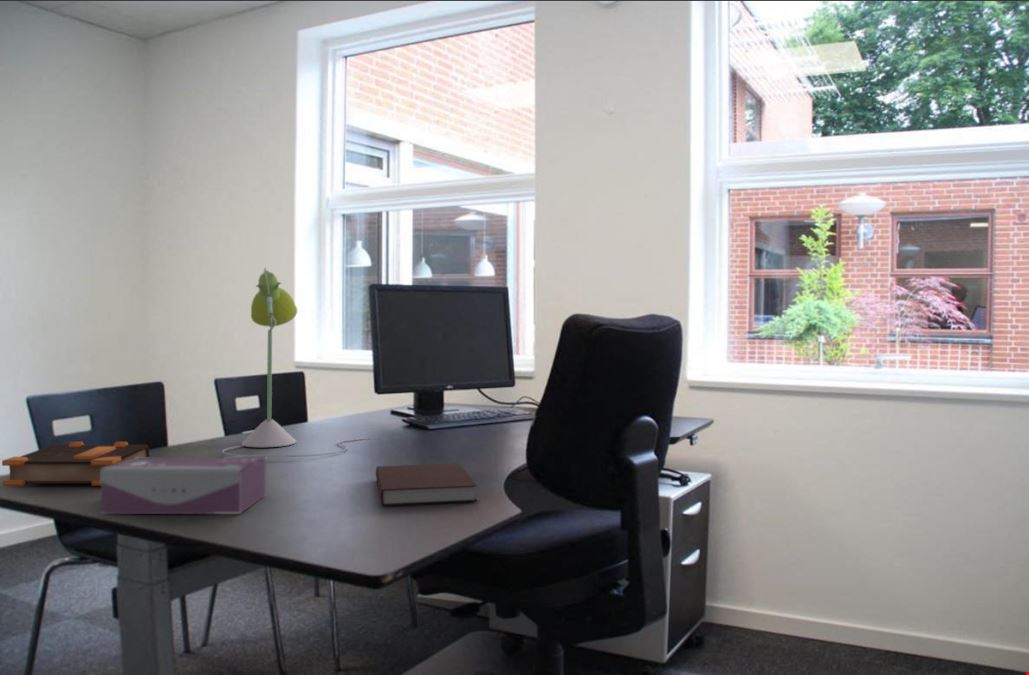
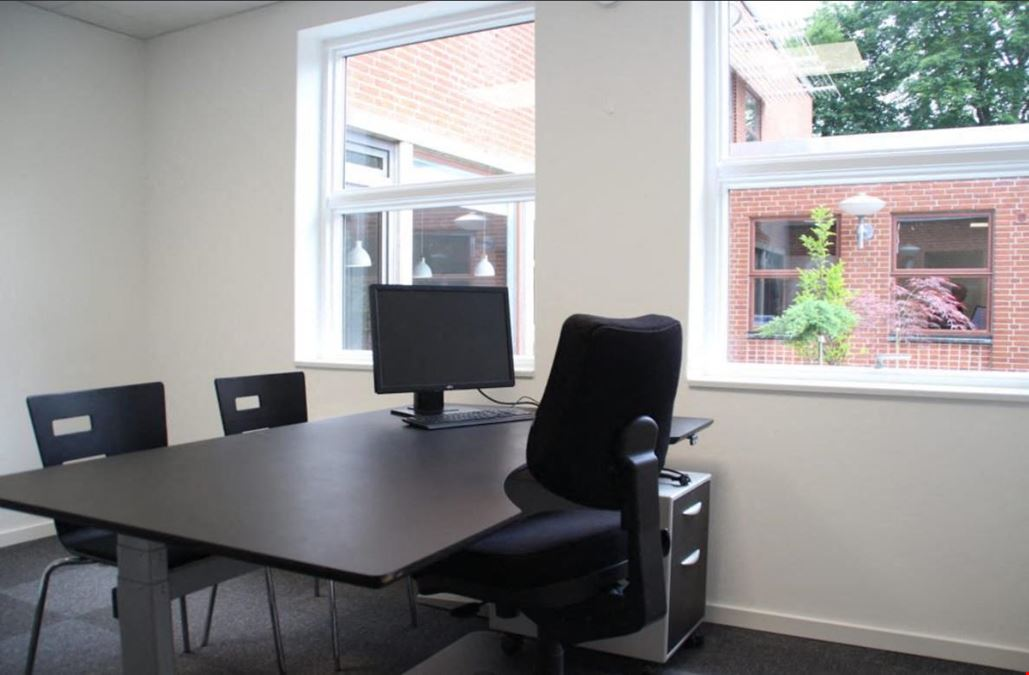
- bible [1,441,151,487]
- desk lamp [221,266,378,460]
- notebook [375,462,478,506]
- tissue box [100,457,267,515]
